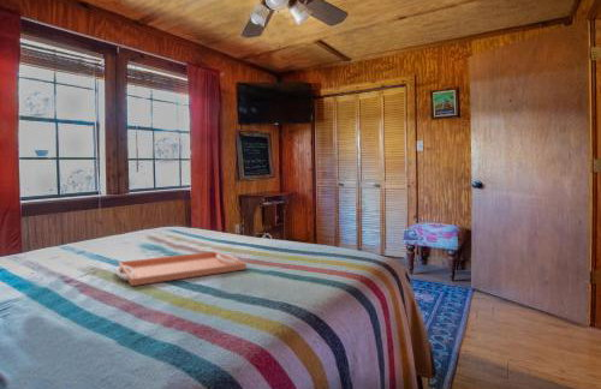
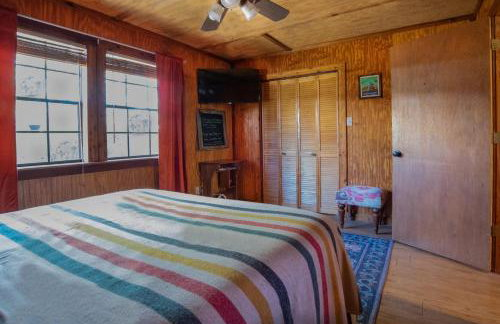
- serving tray [114,250,248,287]
